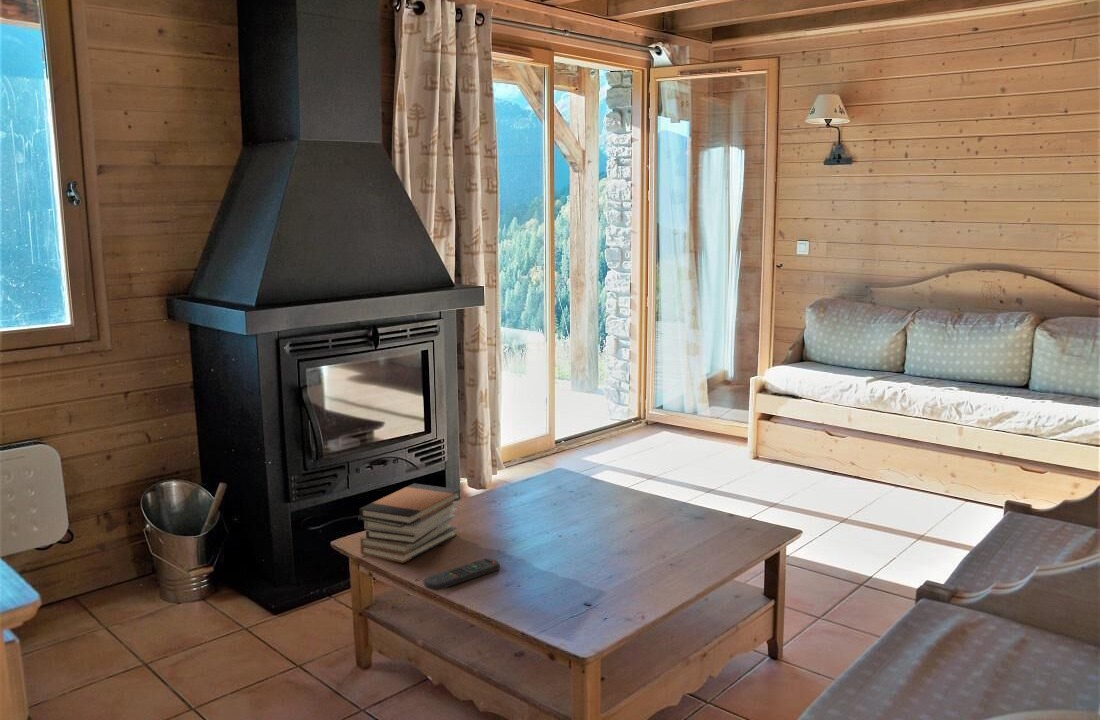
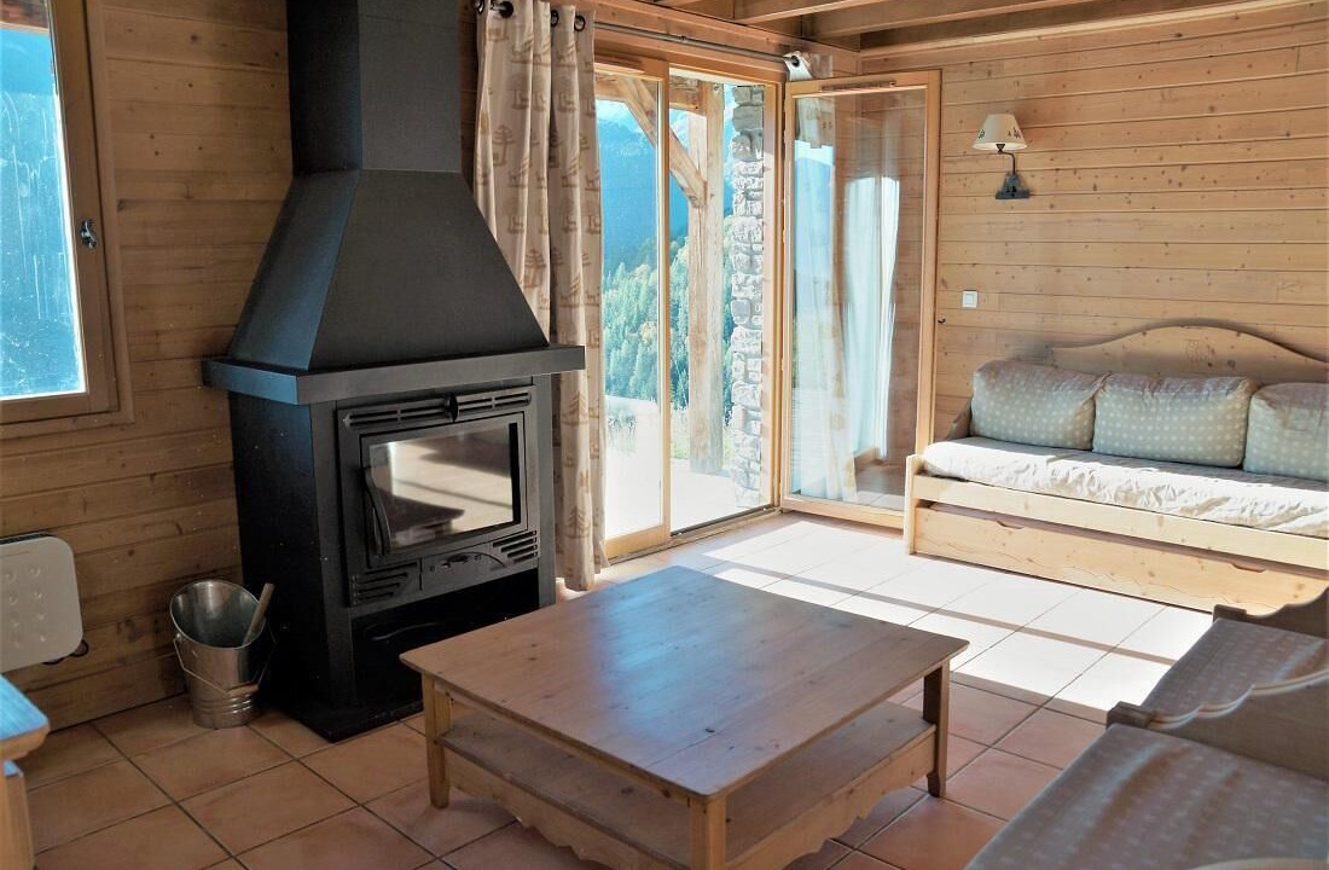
- remote control [422,557,501,591]
- book stack [357,482,462,564]
